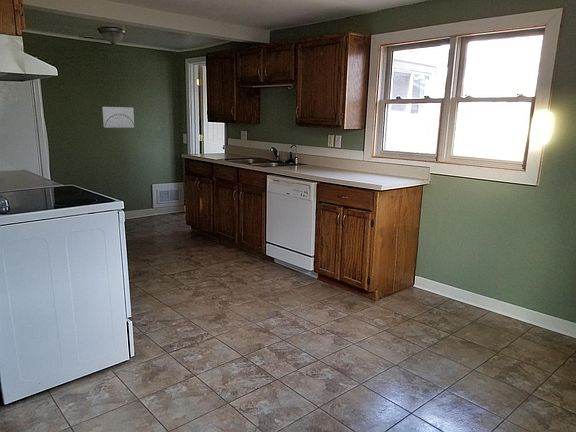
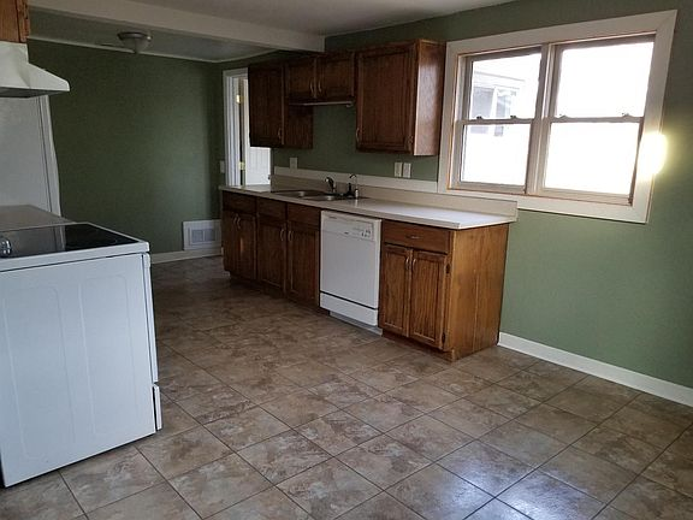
- wall art [101,106,135,129]
